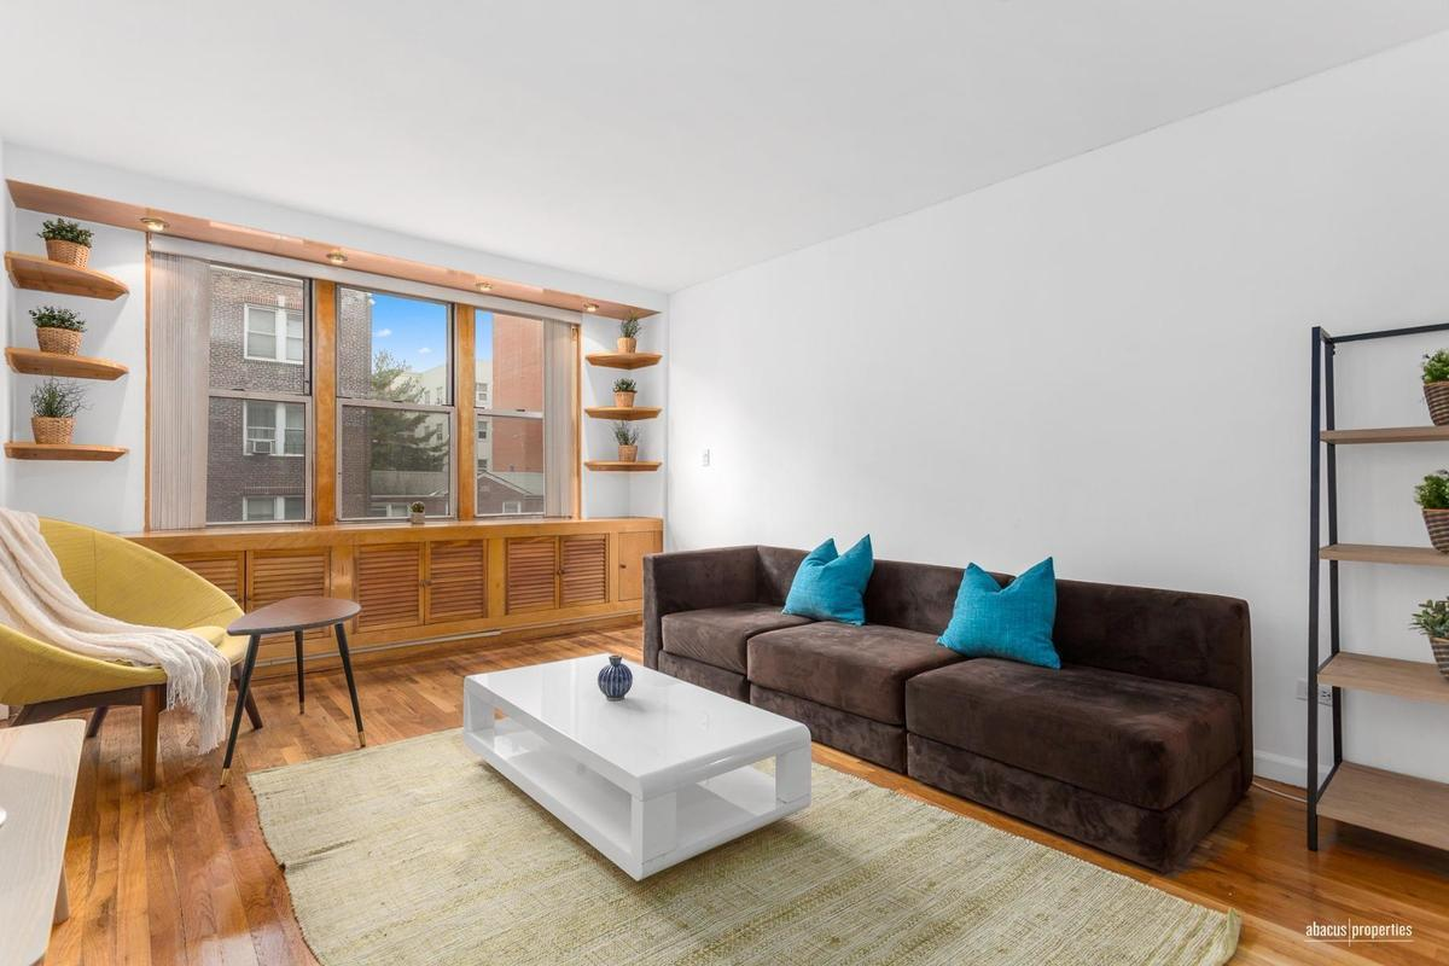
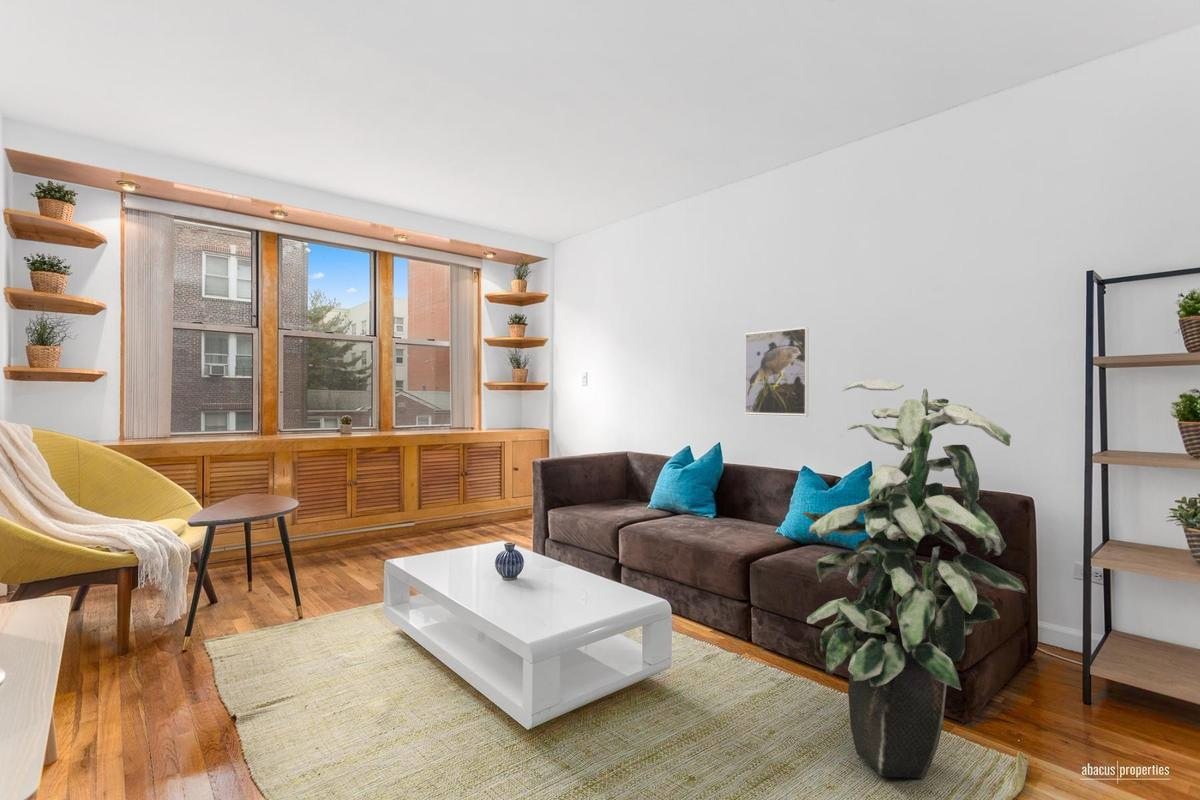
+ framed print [744,326,809,418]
+ indoor plant [801,379,1028,779]
